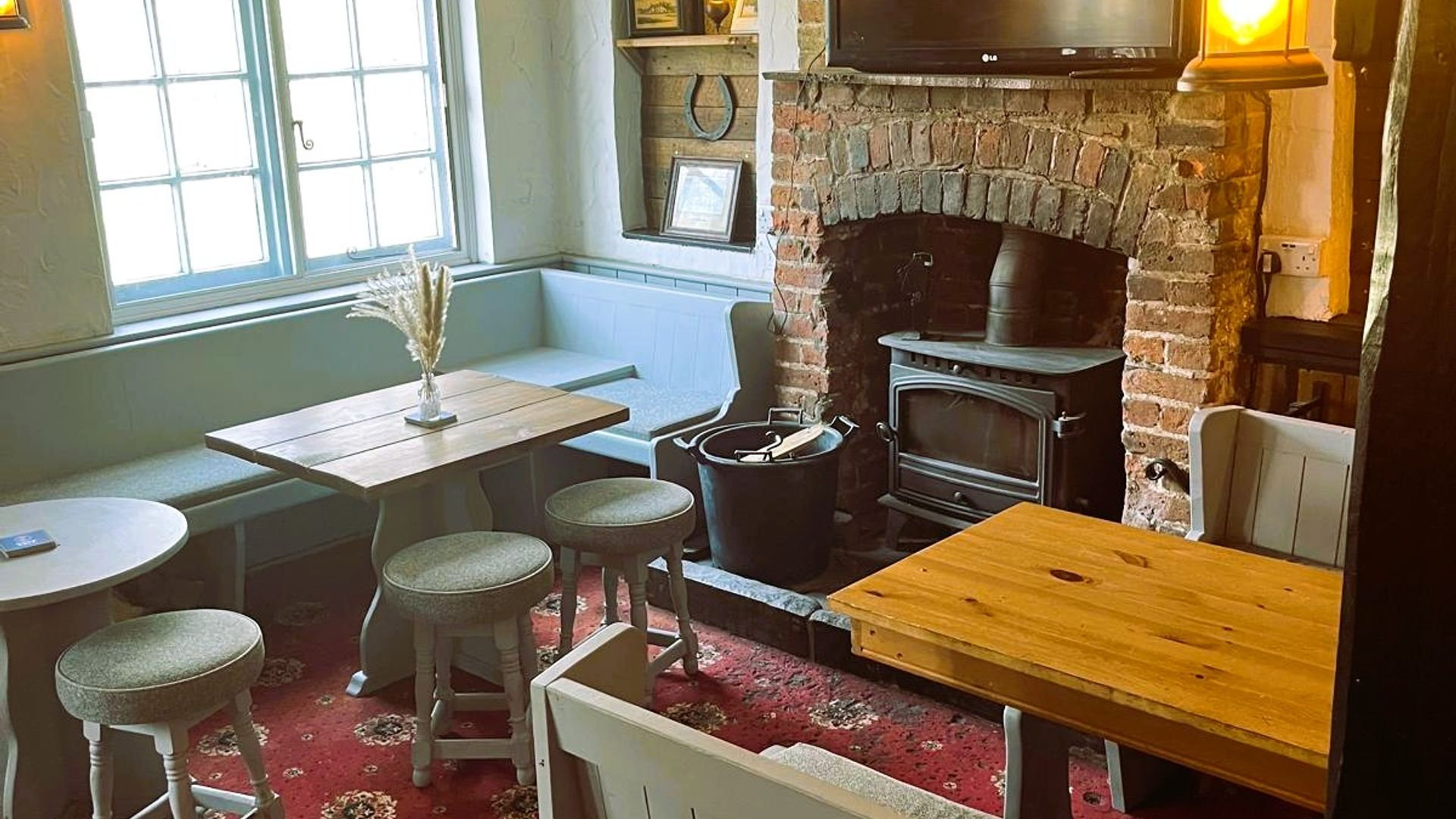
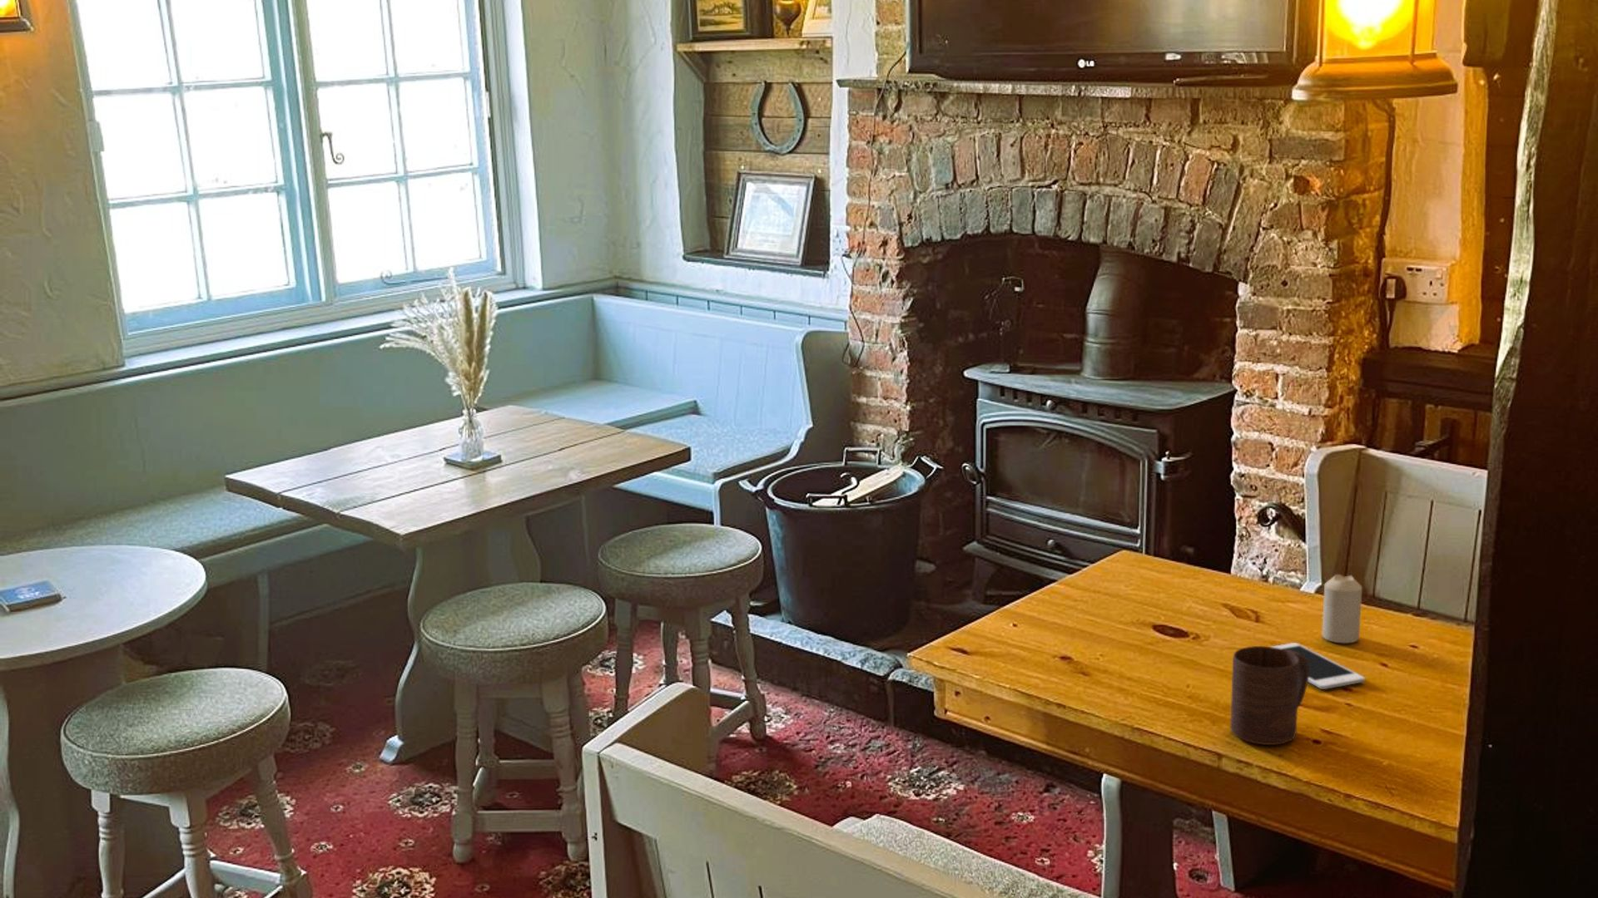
+ cell phone [1272,641,1365,690]
+ candle [1321,573,1362,644]
+ cup [1230,645,1309,746]
